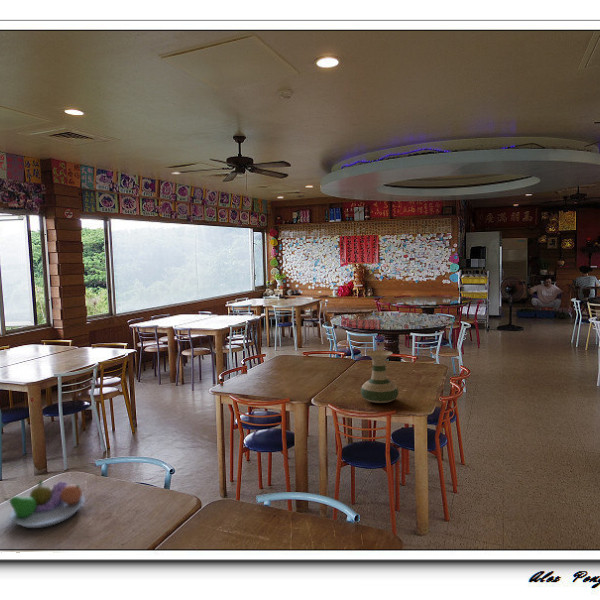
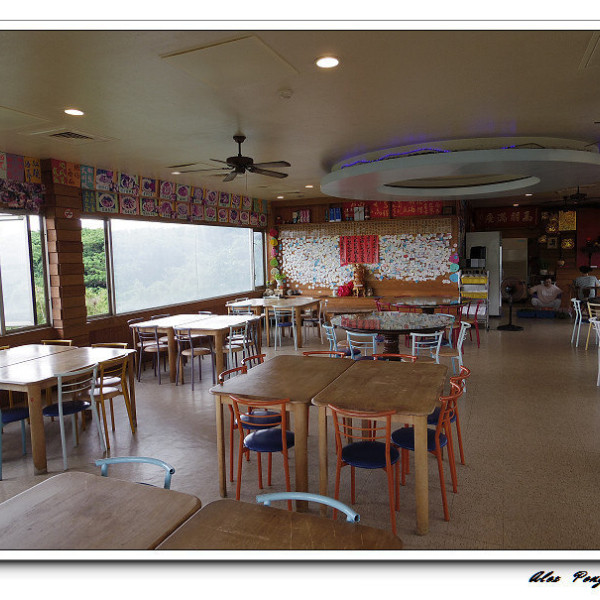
- fruit bowl [4,479,86,529]
- vase [360,349,399,404]
